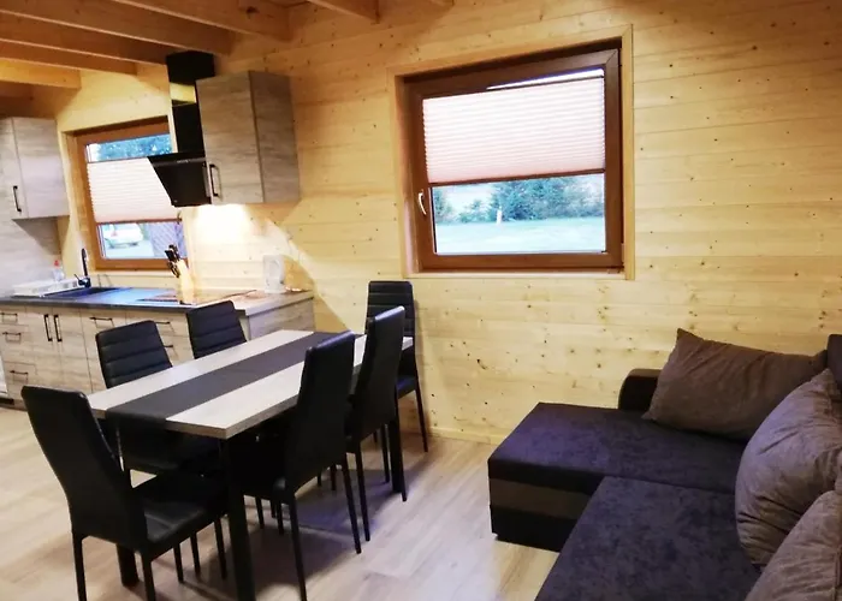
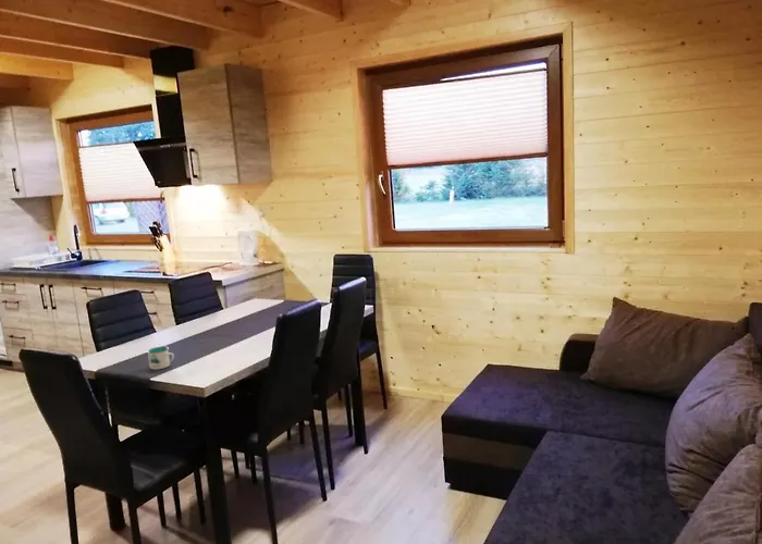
+ mug [146,346,175,371]
